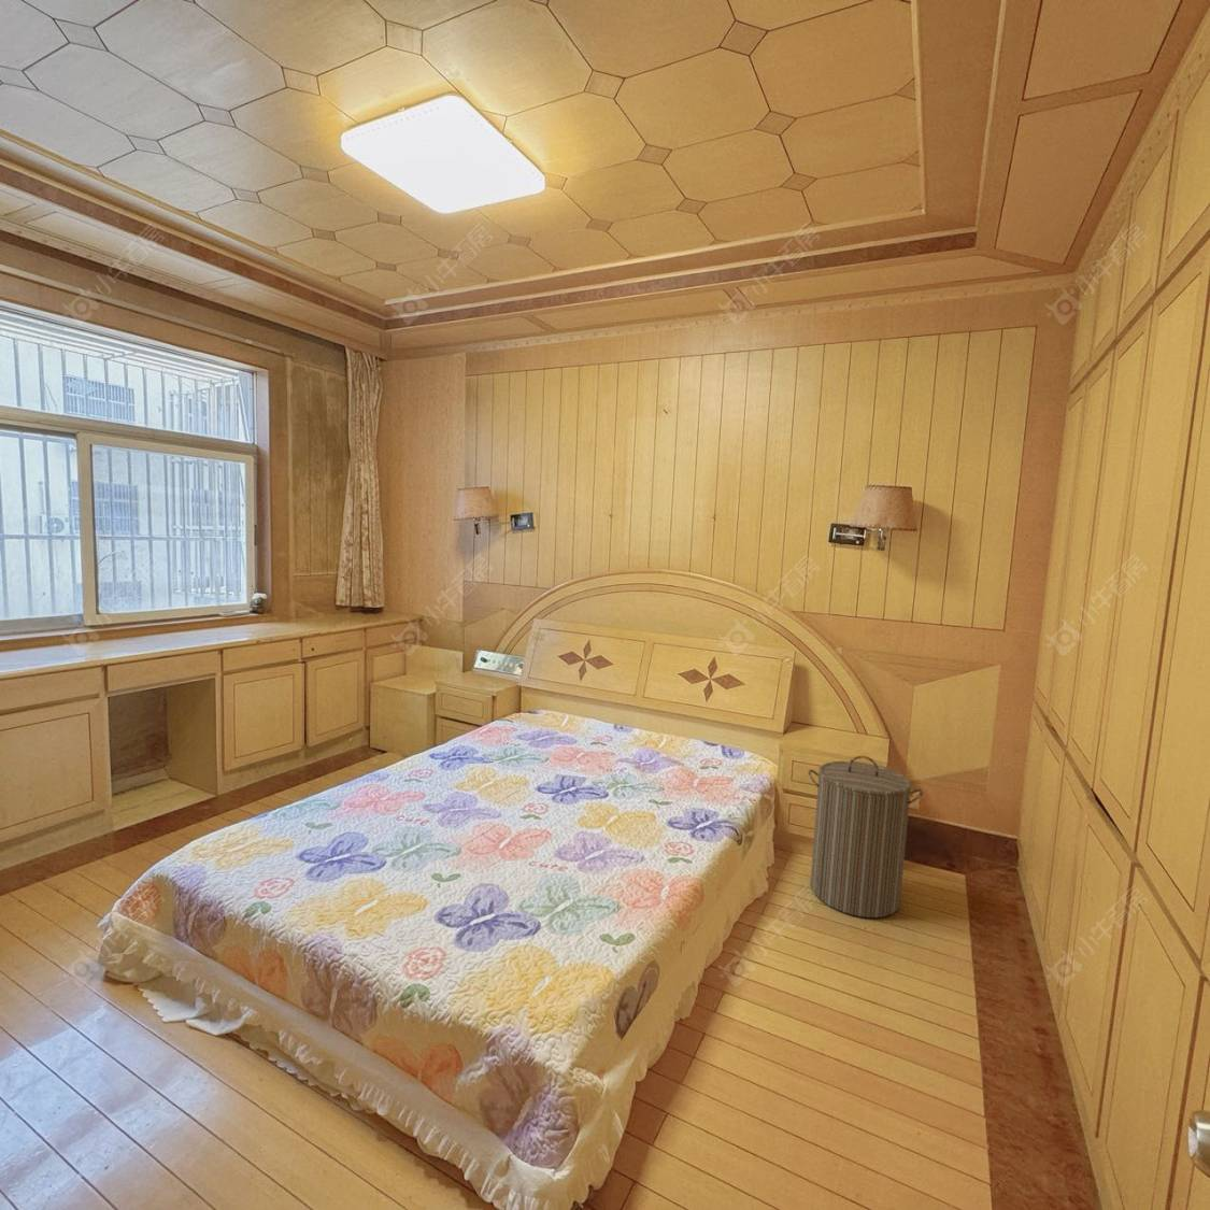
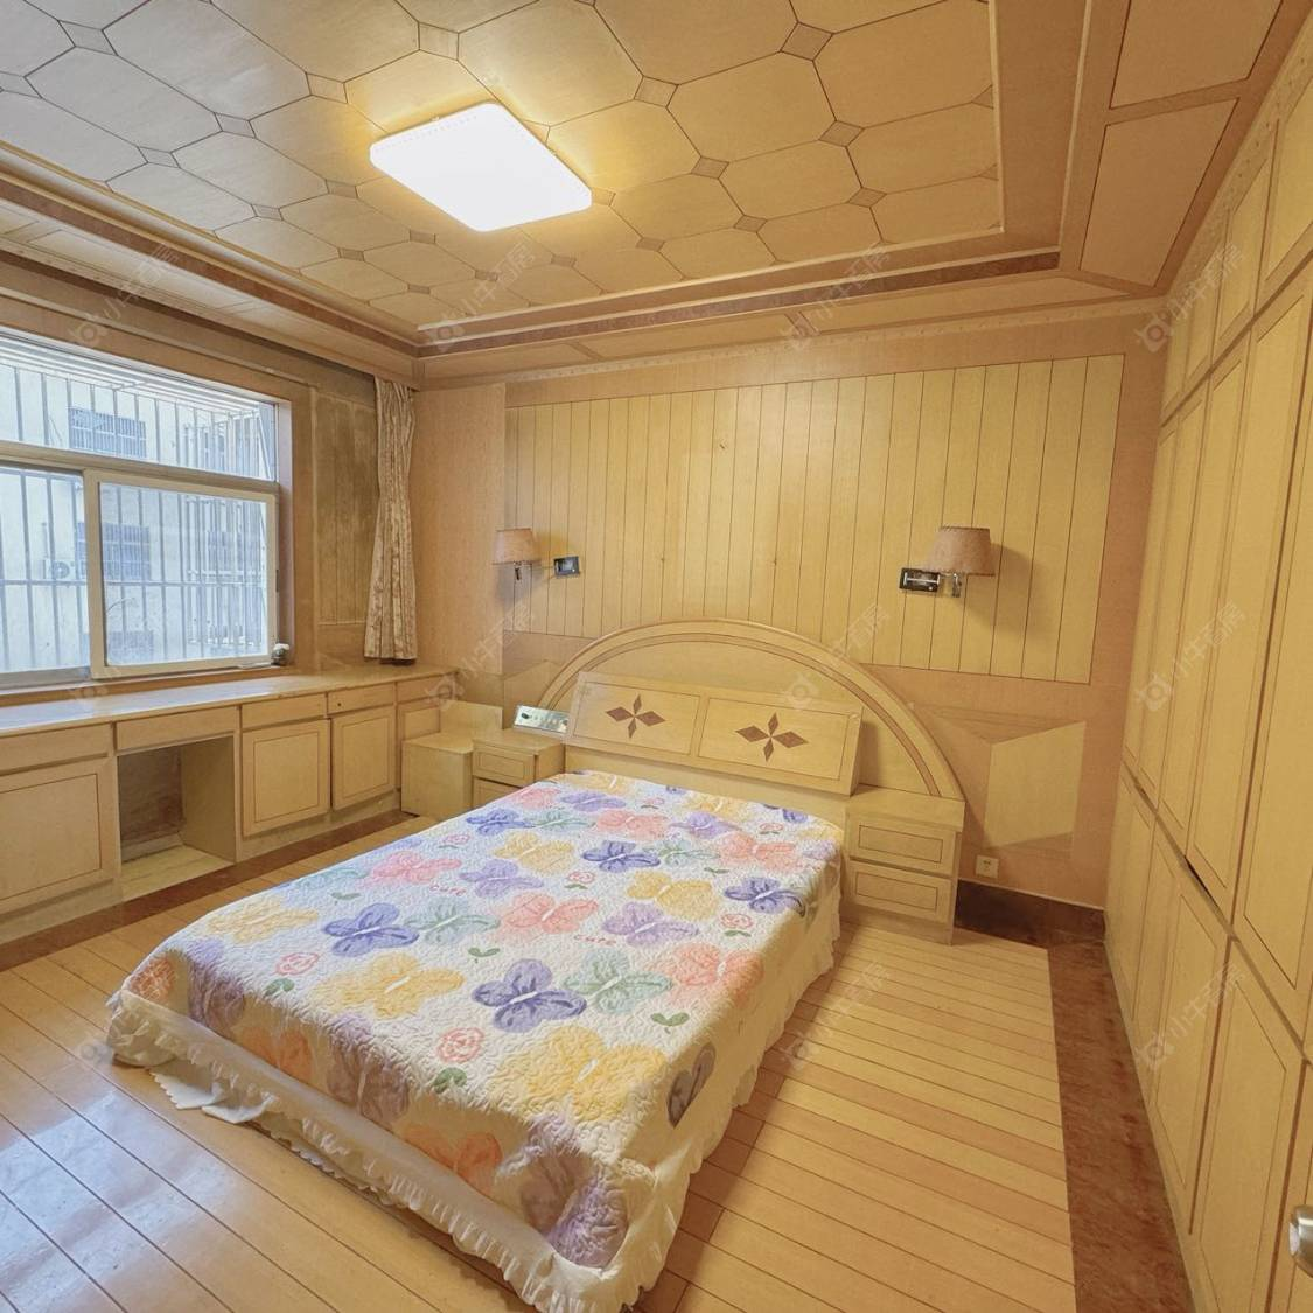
- laundry hamper [807,755,924,919]
